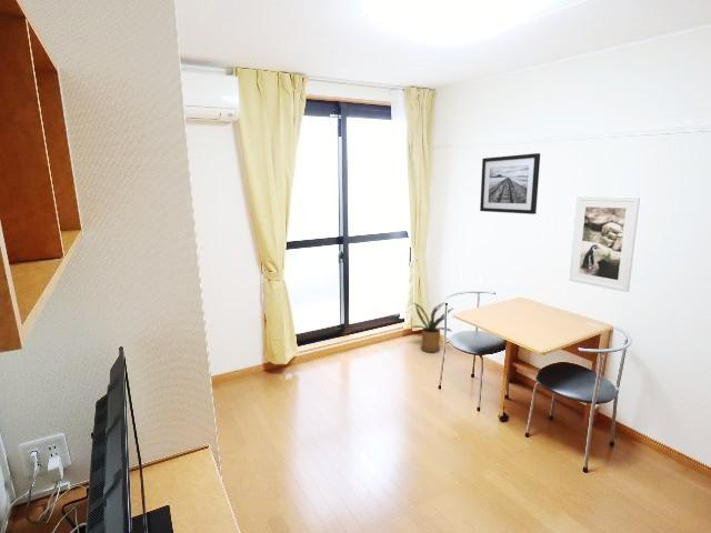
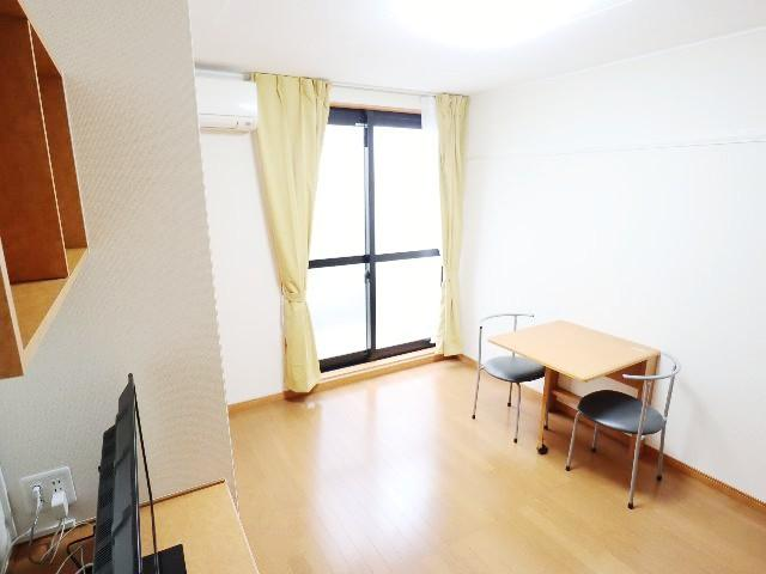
- house plant [409,301,454,353]
- wall art [479,152,541,215]
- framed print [568,195,641,293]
